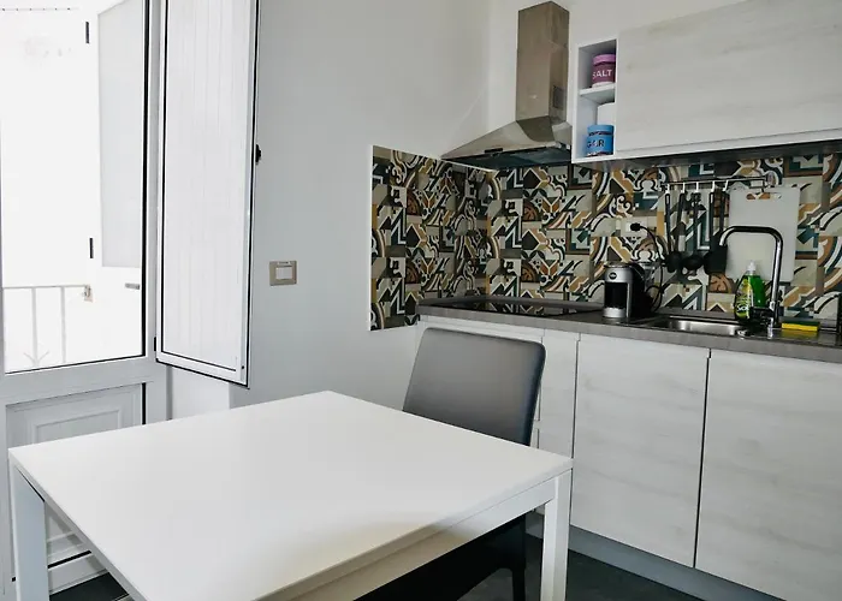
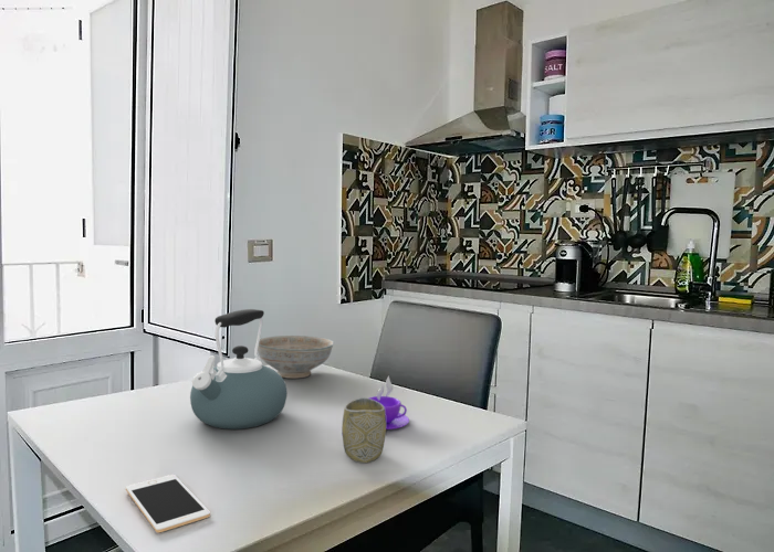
+ cup [341,396,387,464]
+ kettle [189,308,289,431]
+ coffee cup [367,374,410,431]
+ cell phone [125,474,211,533]
+ decorative bowl [254,335,335,380]
